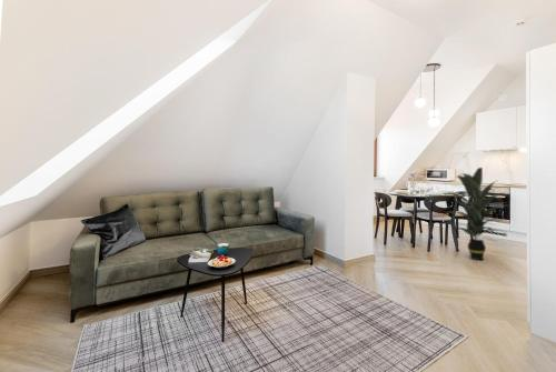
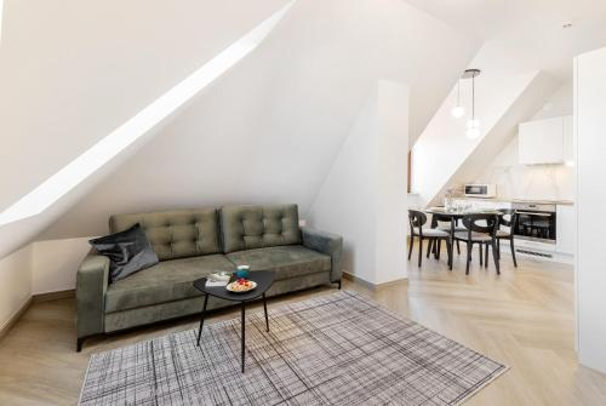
- indoor plant [441,167,512,261]
